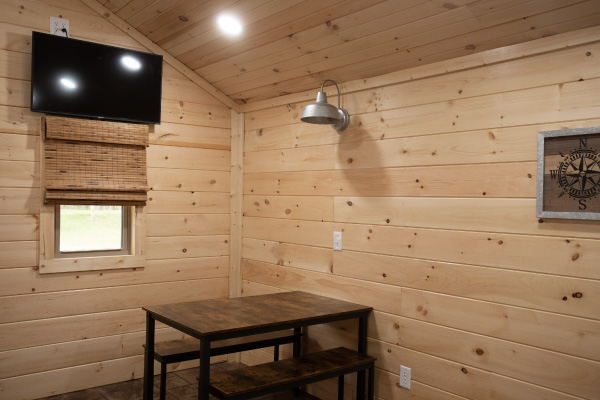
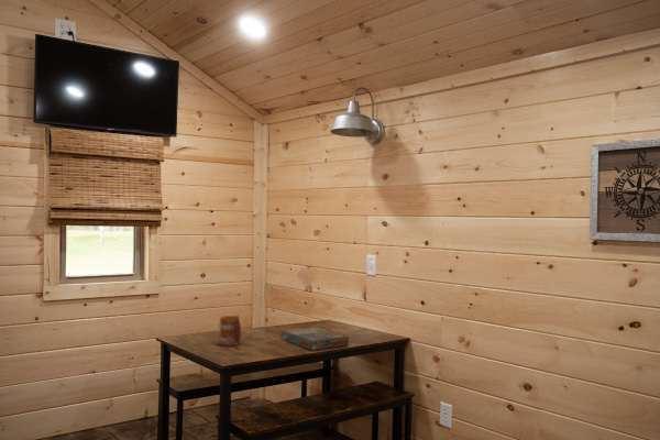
+ board game [280,327,350,351]
+ mug [217,315,242,346]
